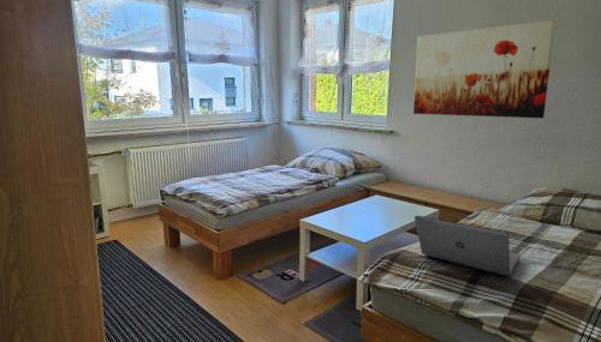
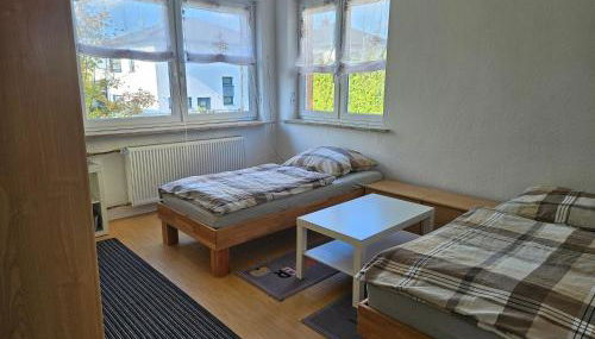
- wall art [412,19,557,119]
- laptop [413,215,522,277]
